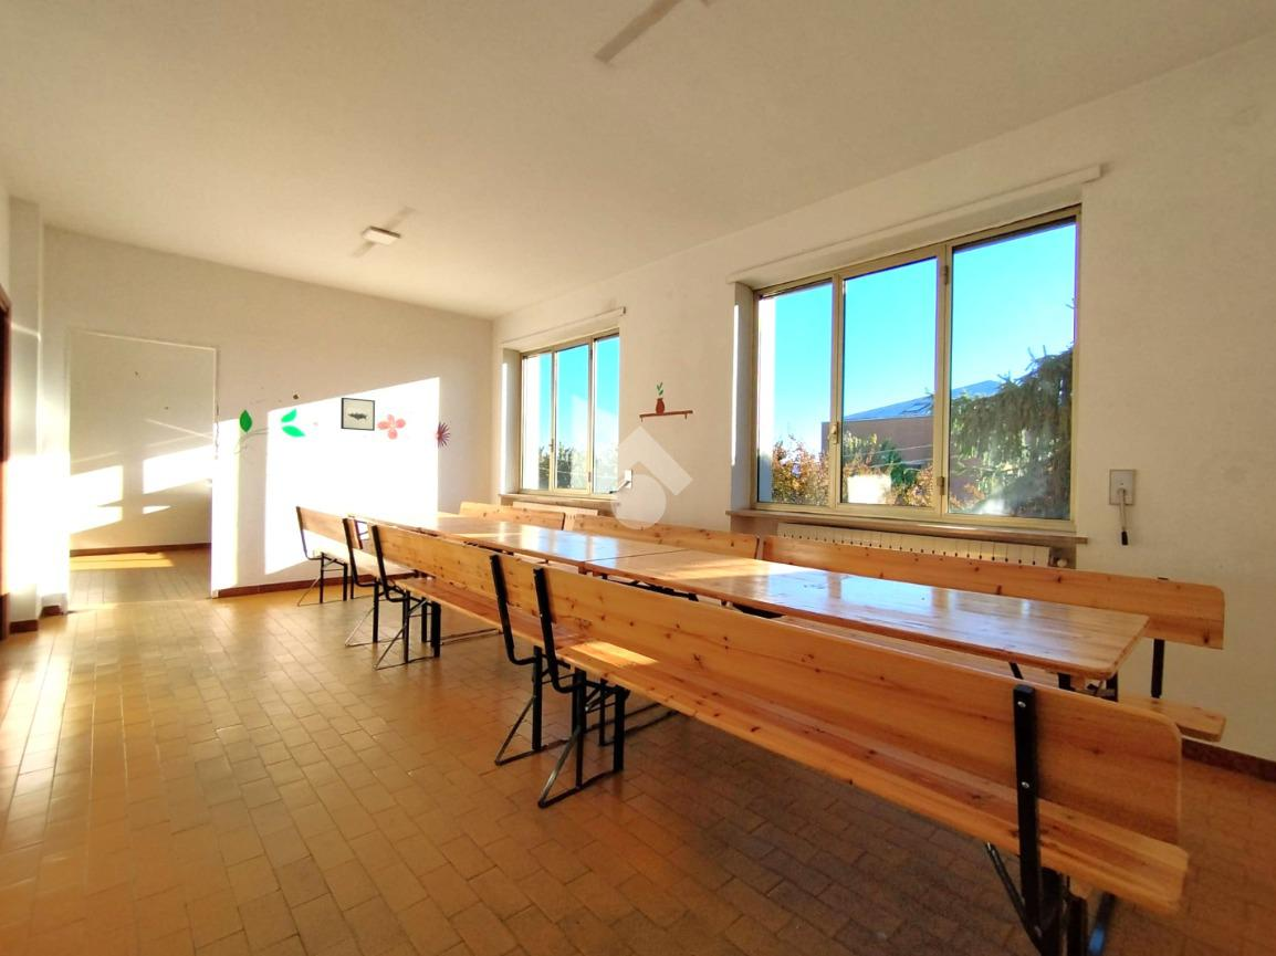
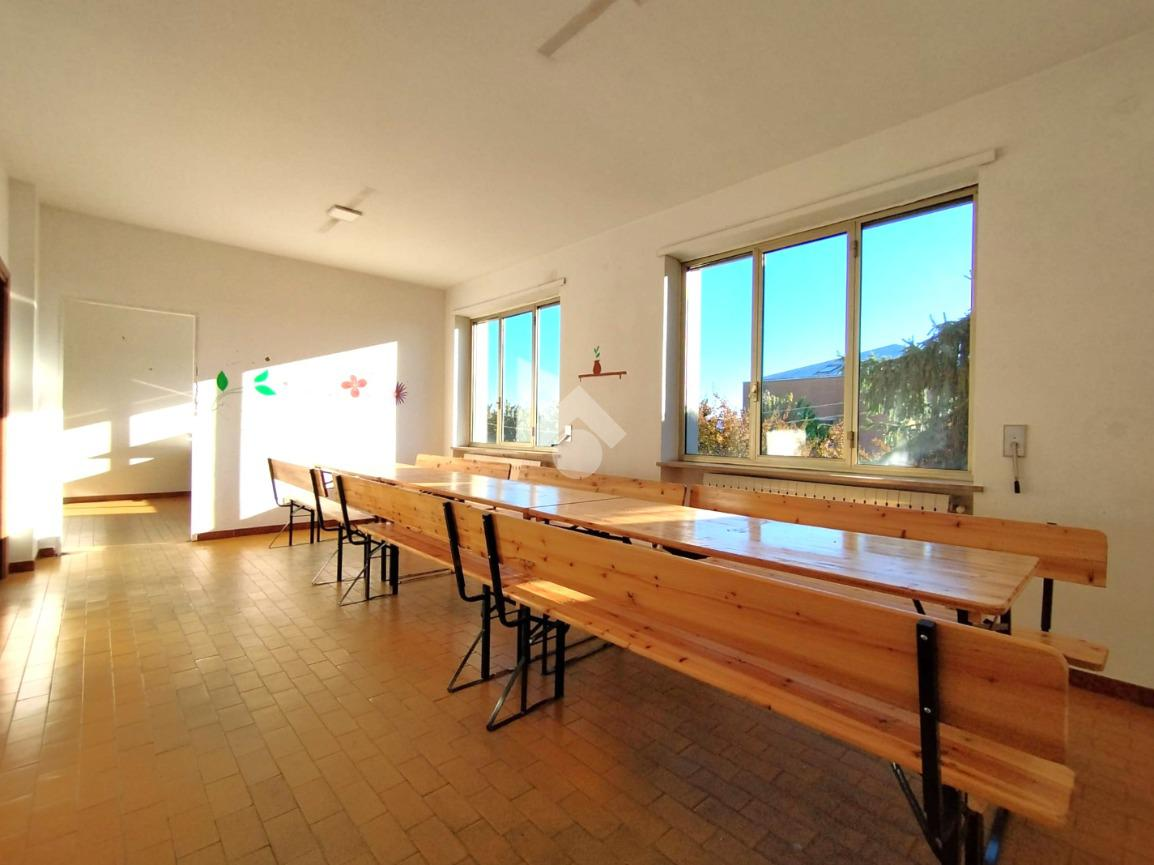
- wall art [339,397,376,432]
